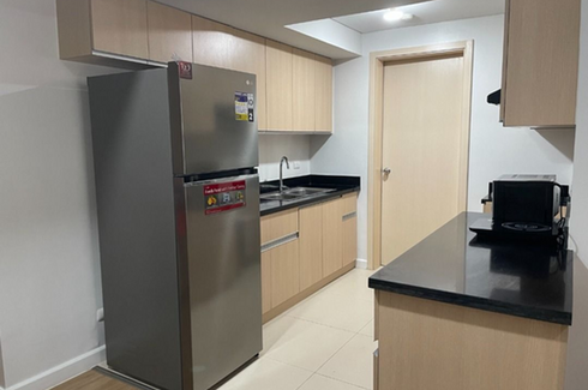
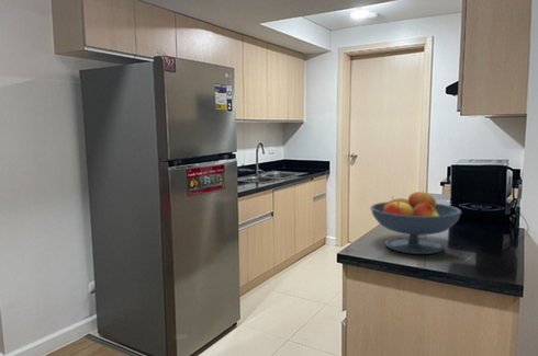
+ fruit bowl [369,190,463,255]
